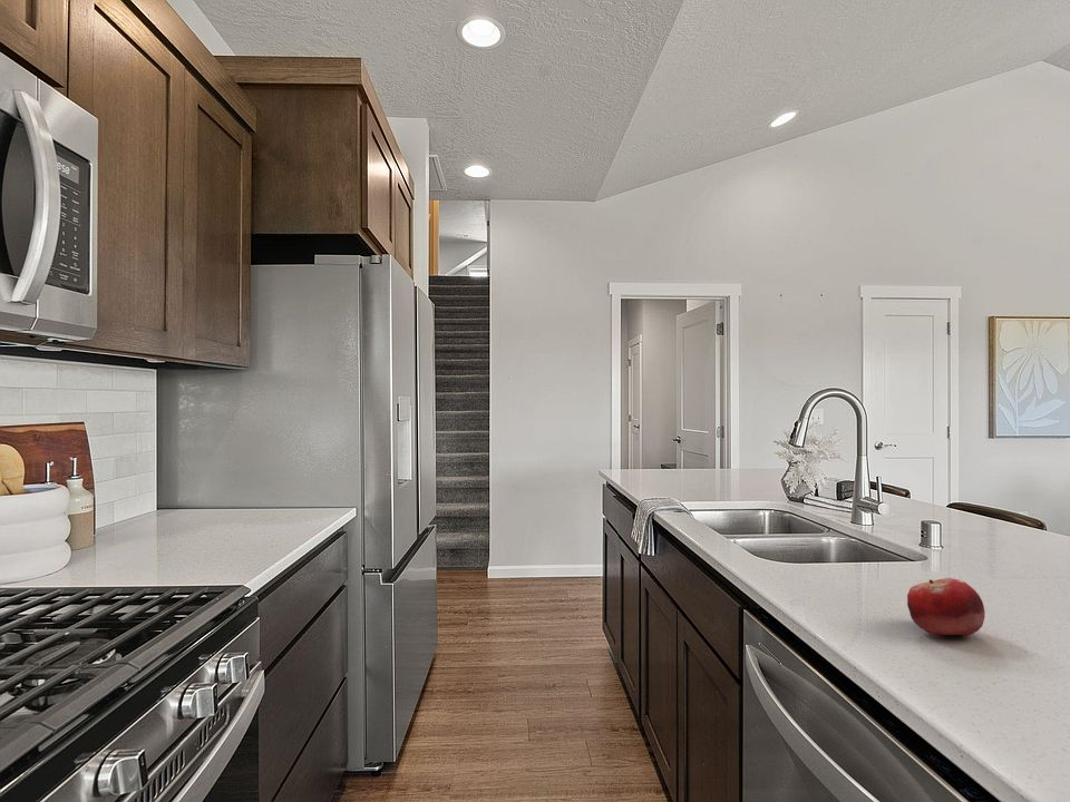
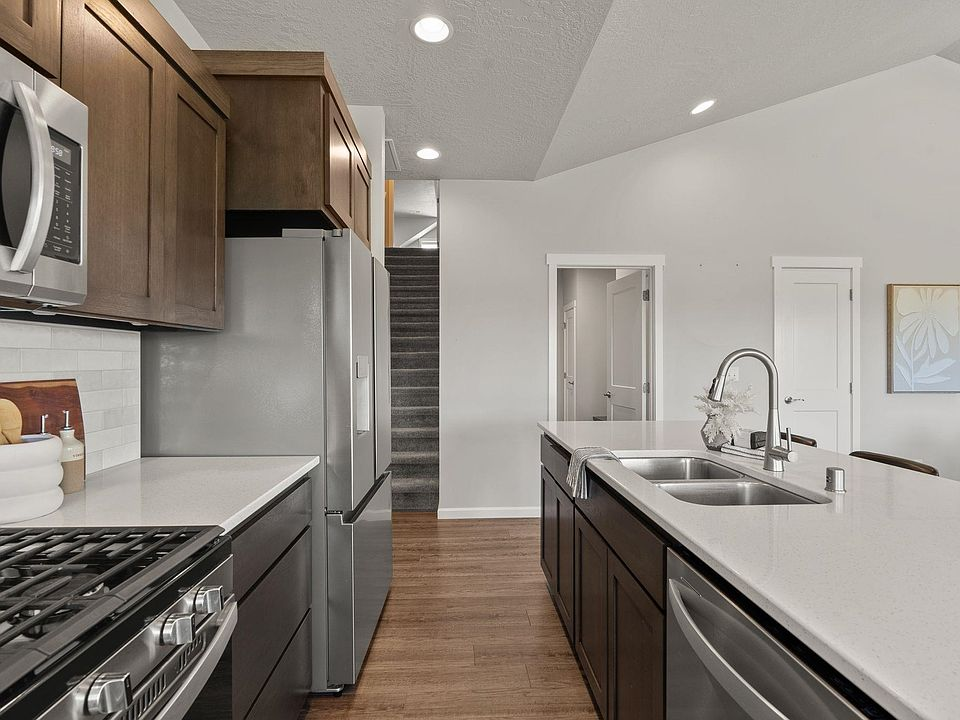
- fruit [906,577,986,638]
